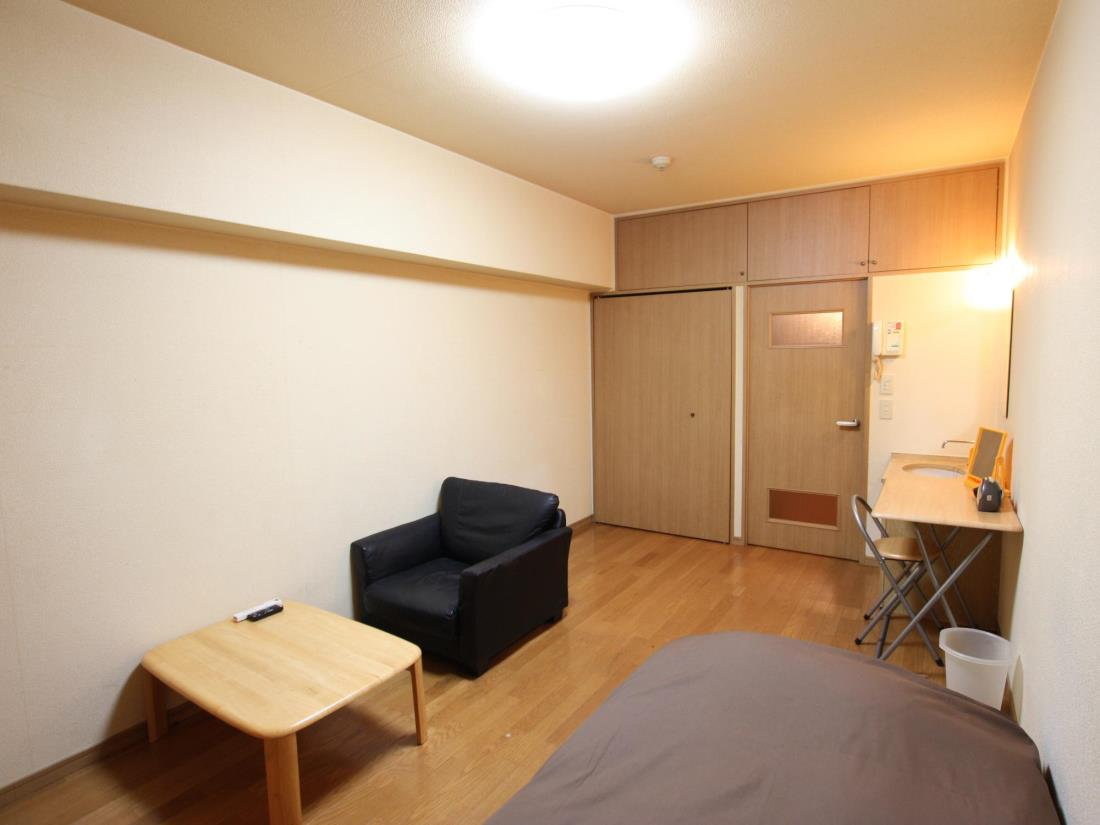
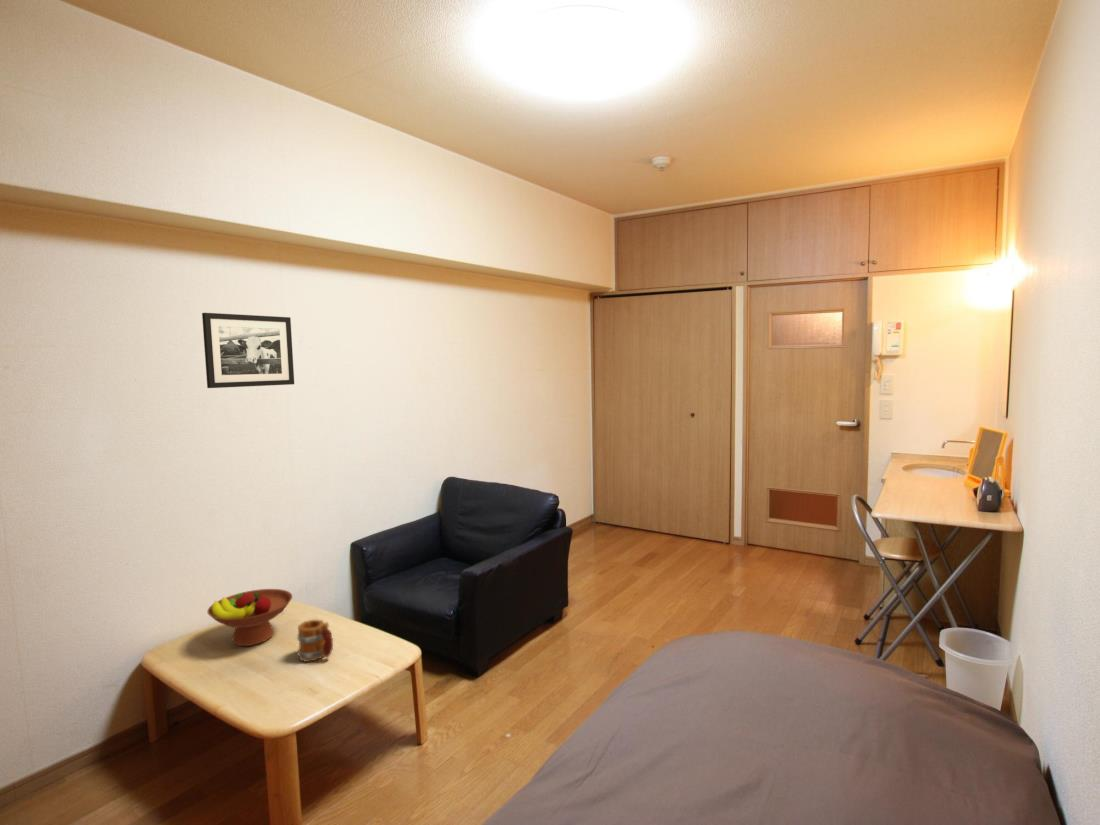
+ picture frame [201,312,295,389]
+ mug [296,619,334,663]
+ fruit bowl [206,588,293,647]
